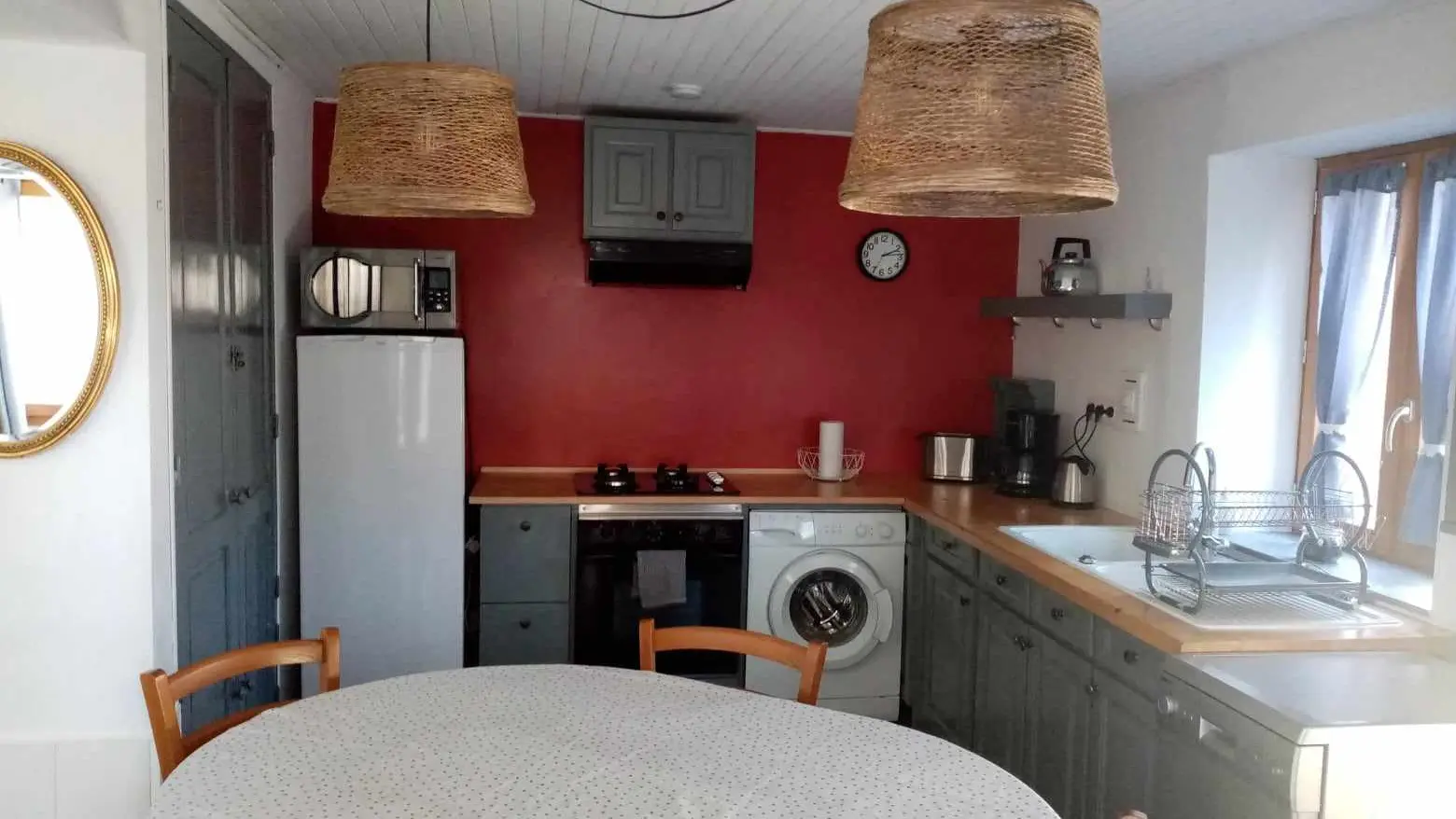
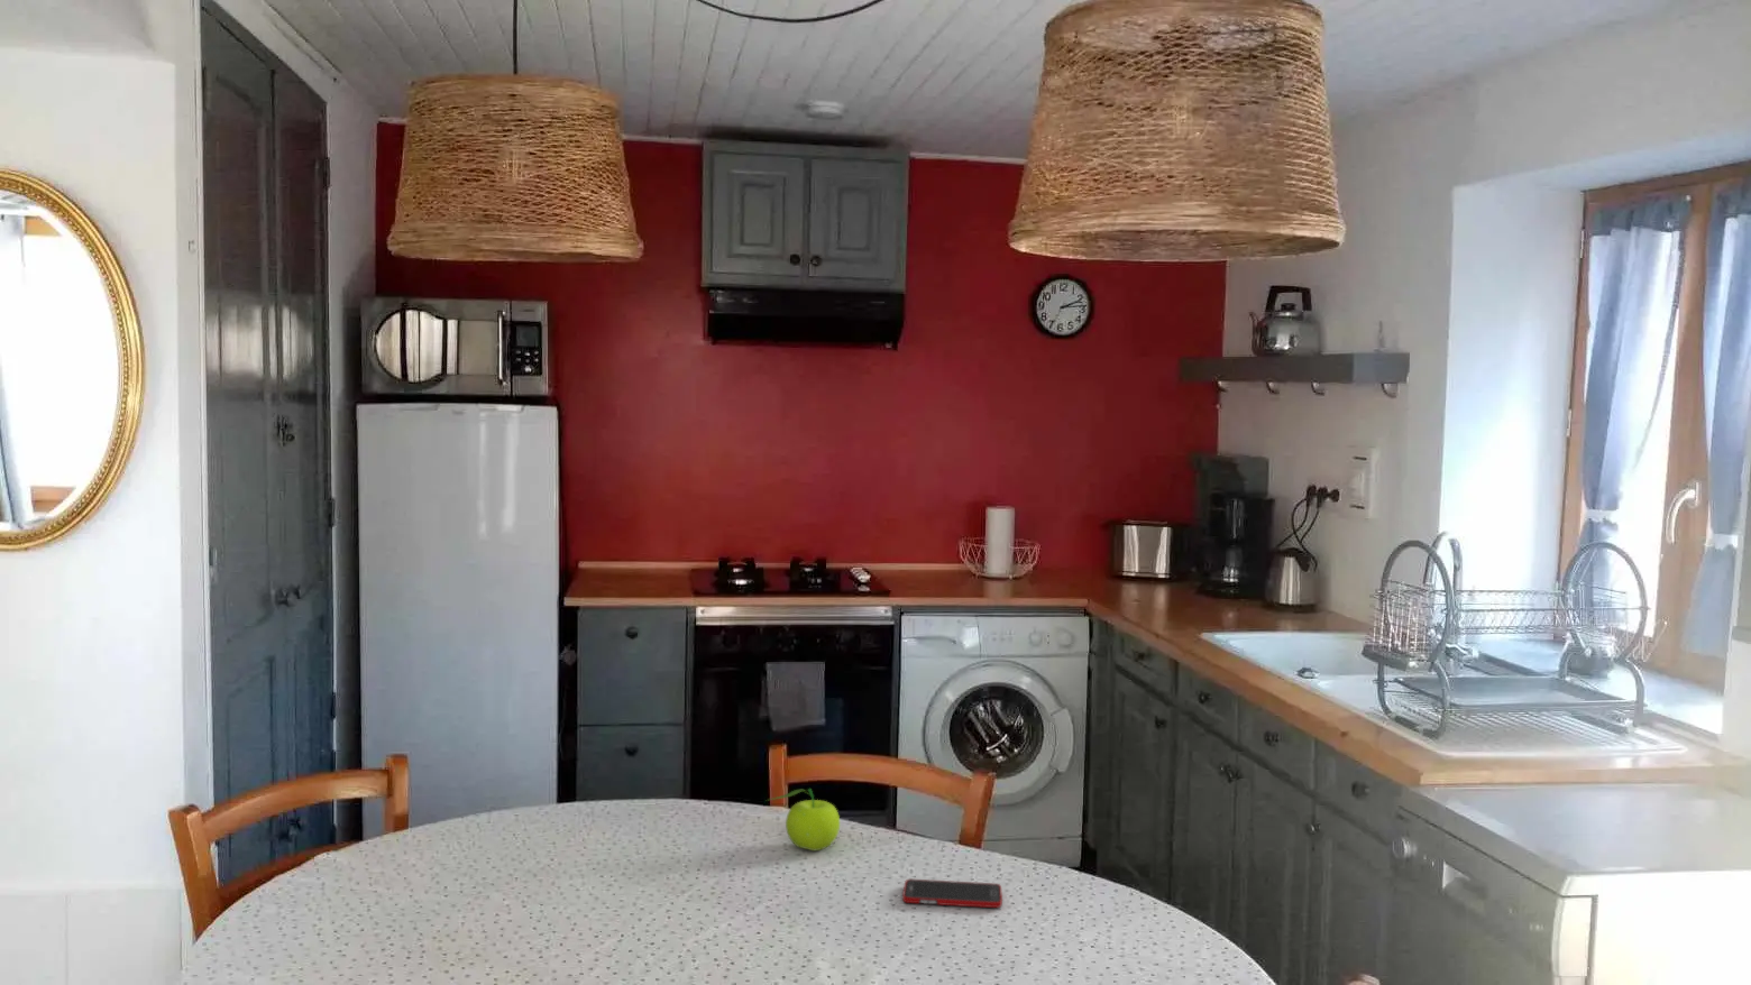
+ cell phone [901,878,1003,909]
+ fruit [766,788,841,852]
